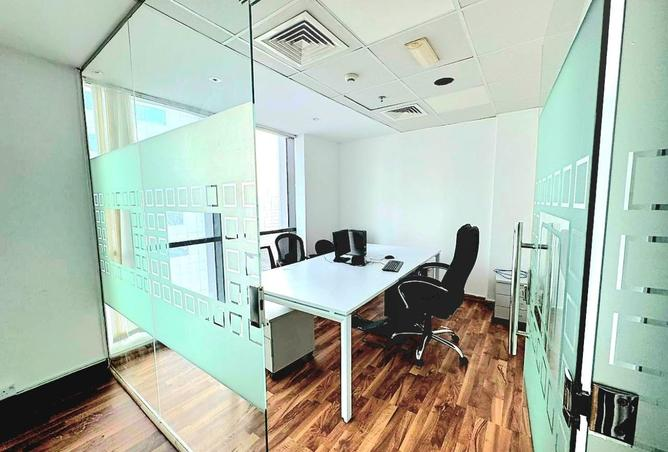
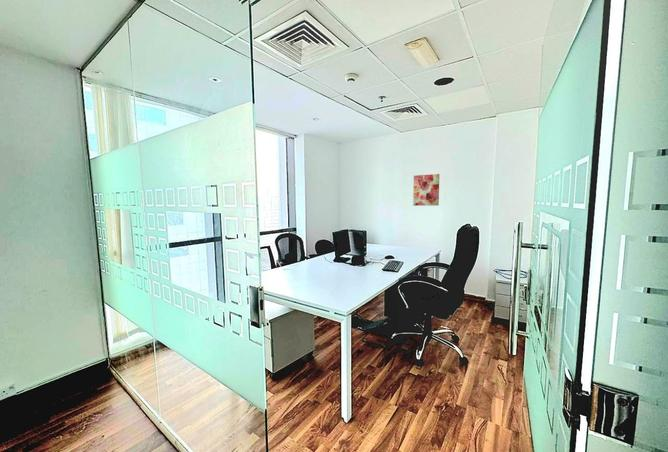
+ wall art [412,173,440,207]
